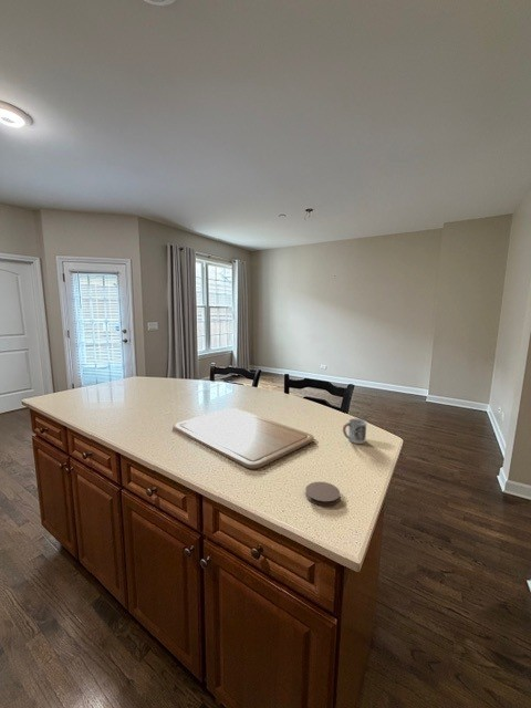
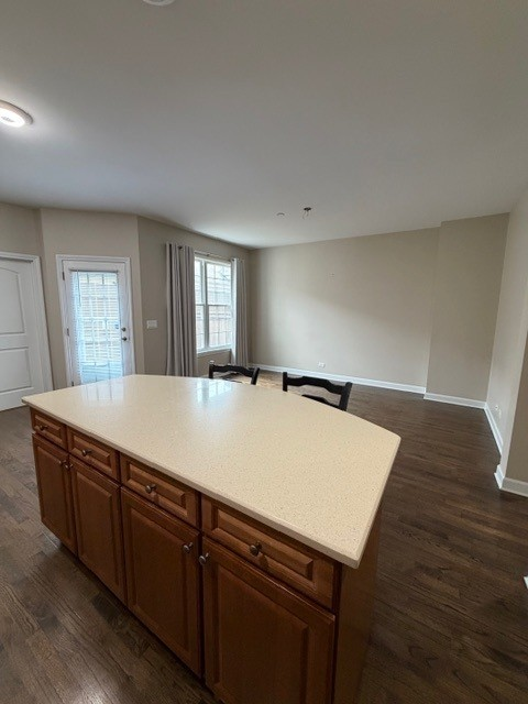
- coaster [304,481,341,507]
- chopping board [171,407,315,470]
- cup [342,418,367,445]
